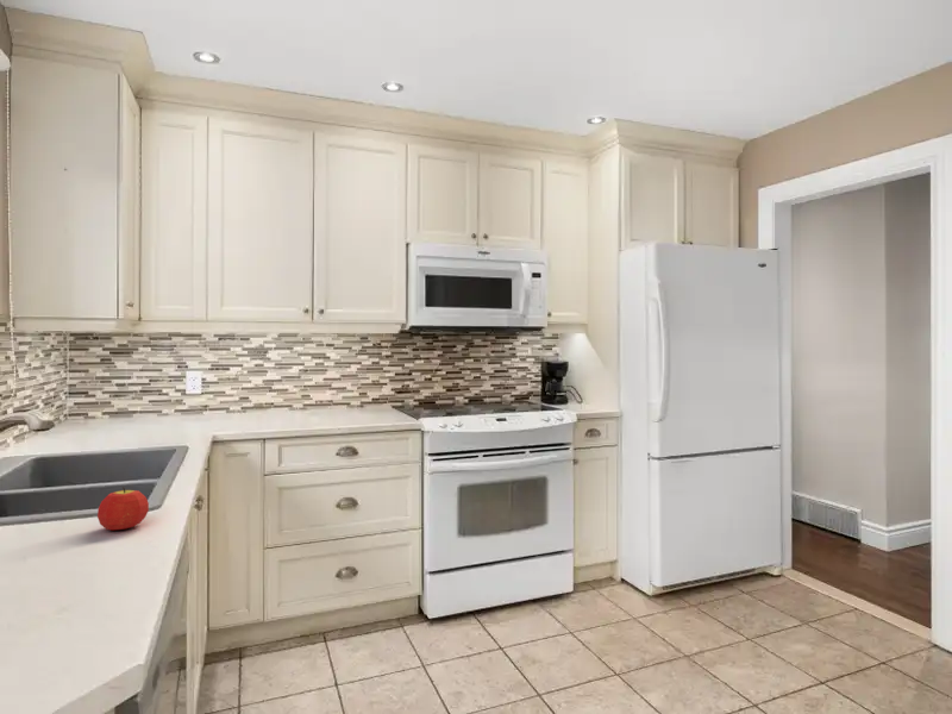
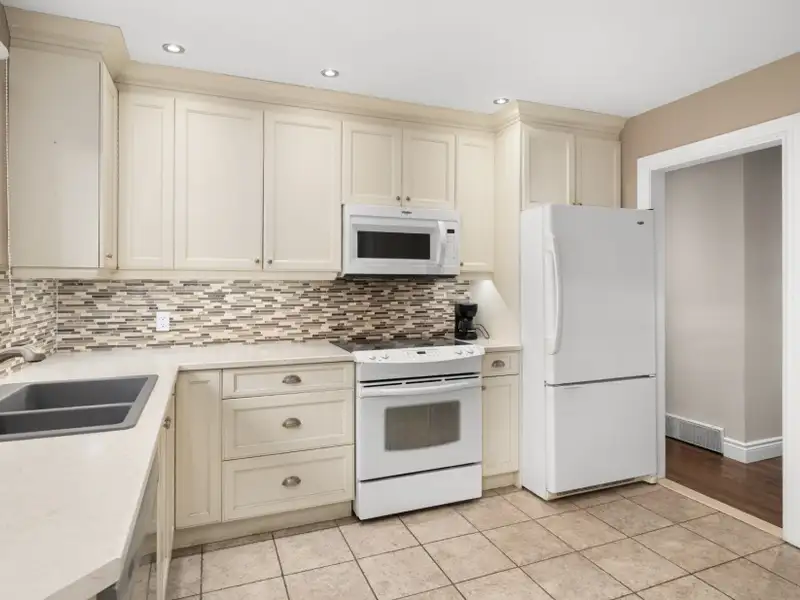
- fruit [96,486,150,531]
